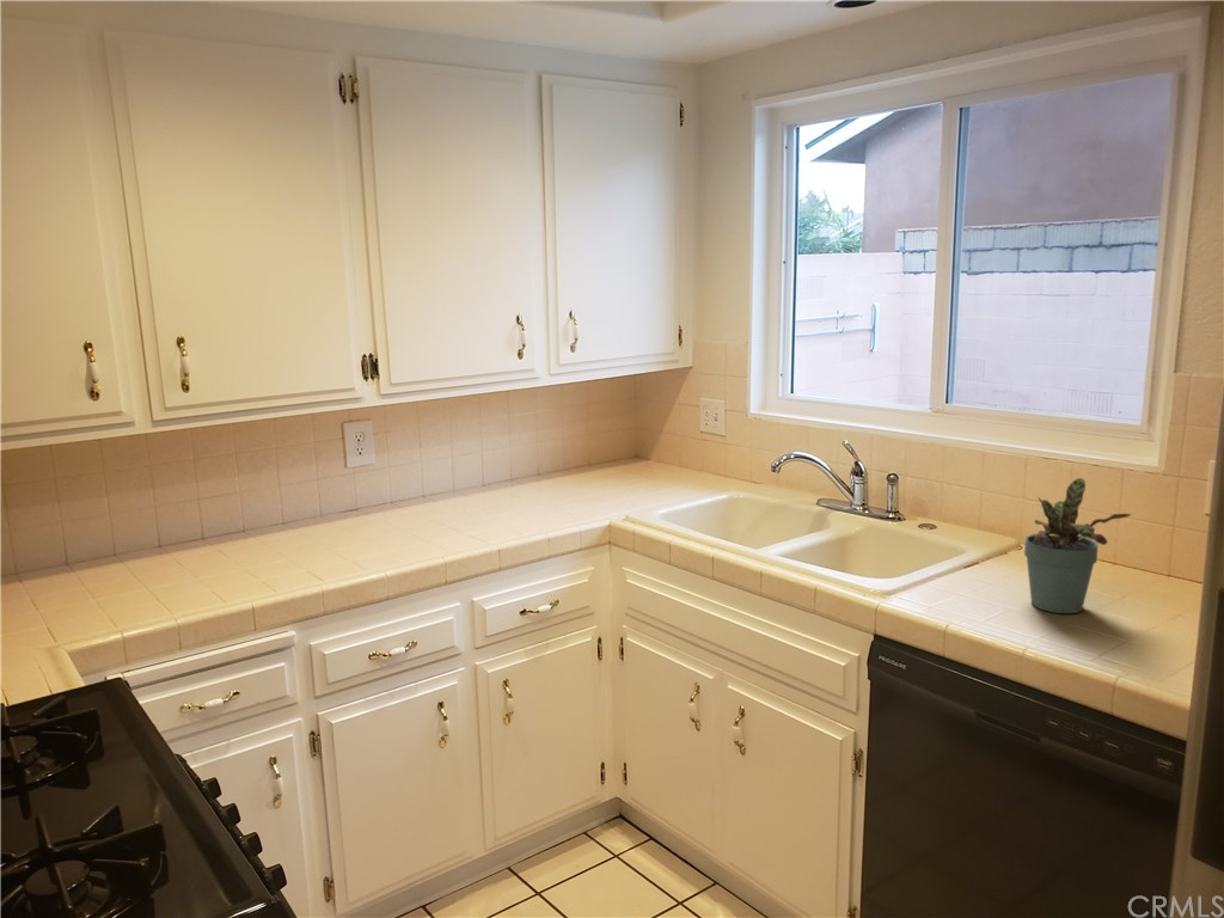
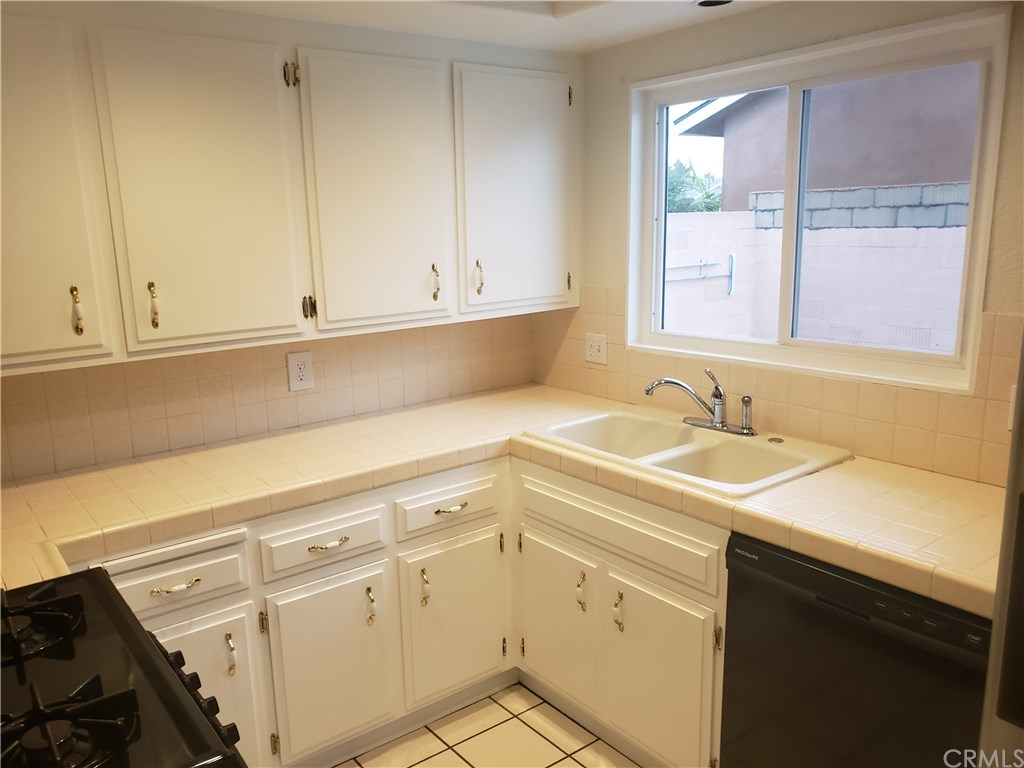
- potted plant [1023,477,1132,614]
